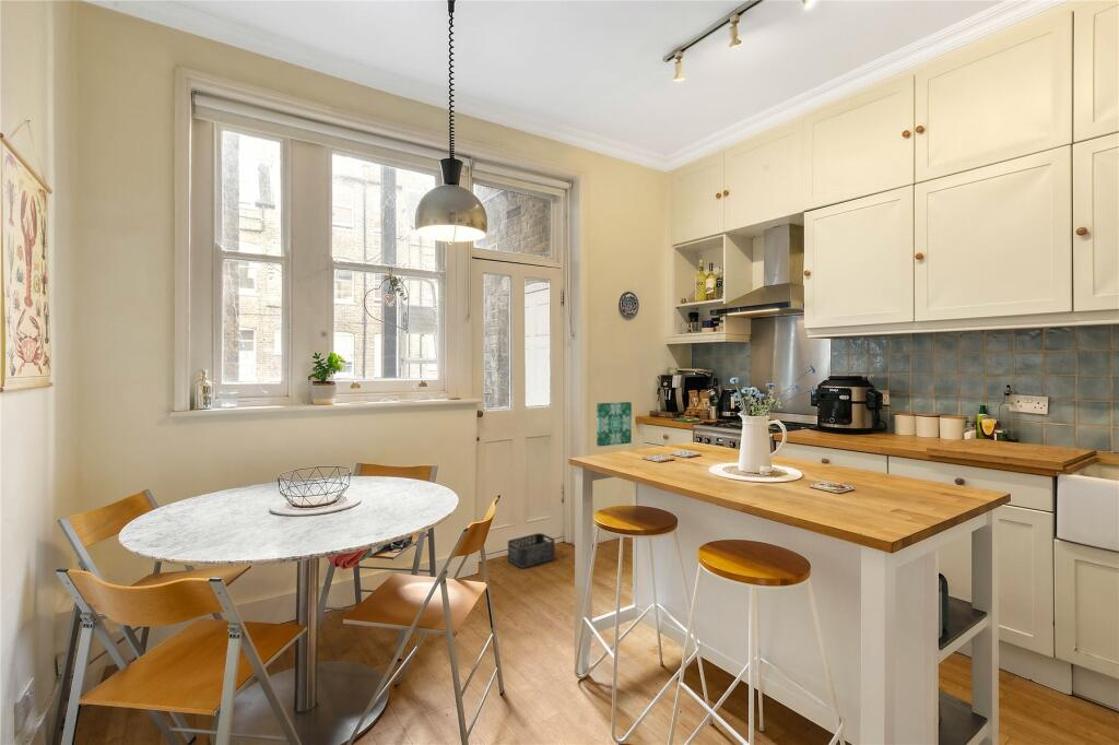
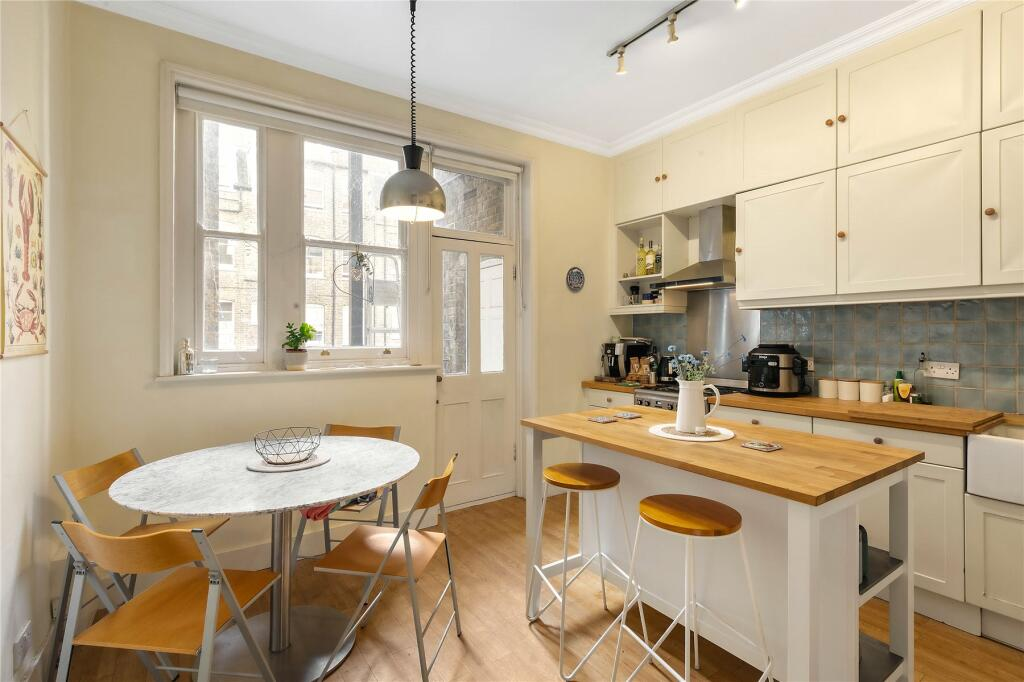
- storage bin [507,532,556,569]
- wall art [596,401,633,448]
